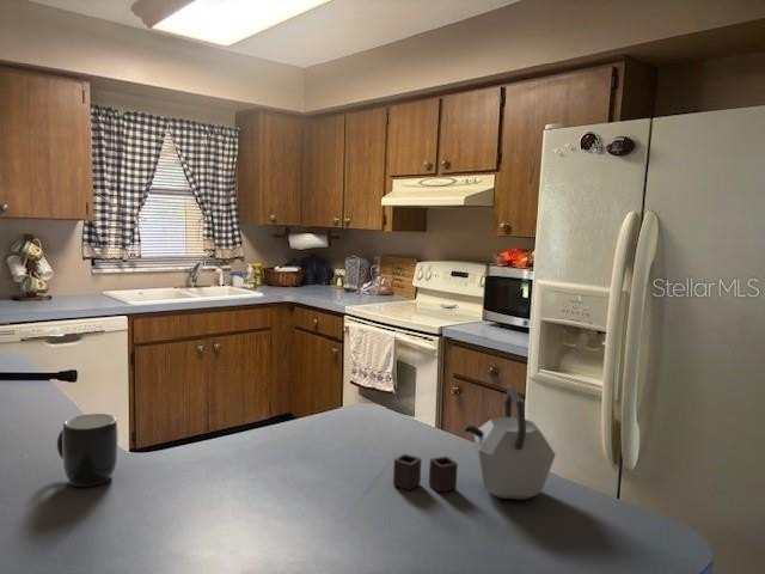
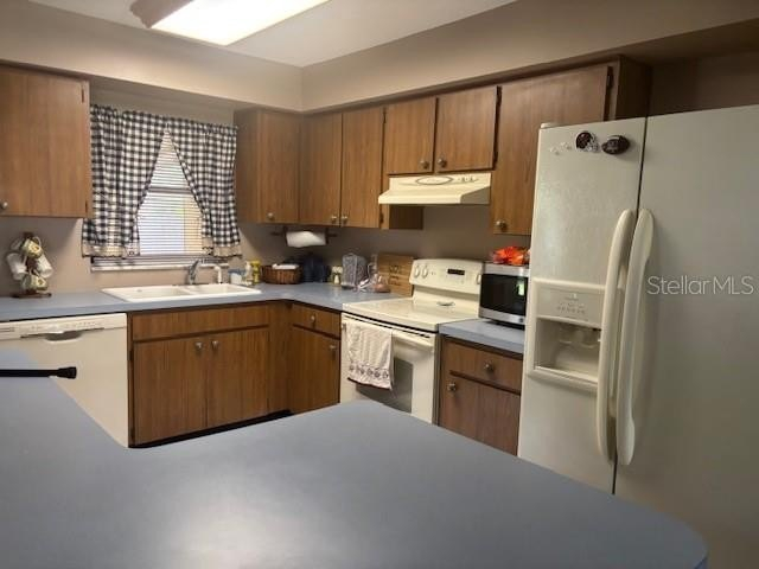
- kettle [392,386,557,501]
- mug [56,413,120,488]
